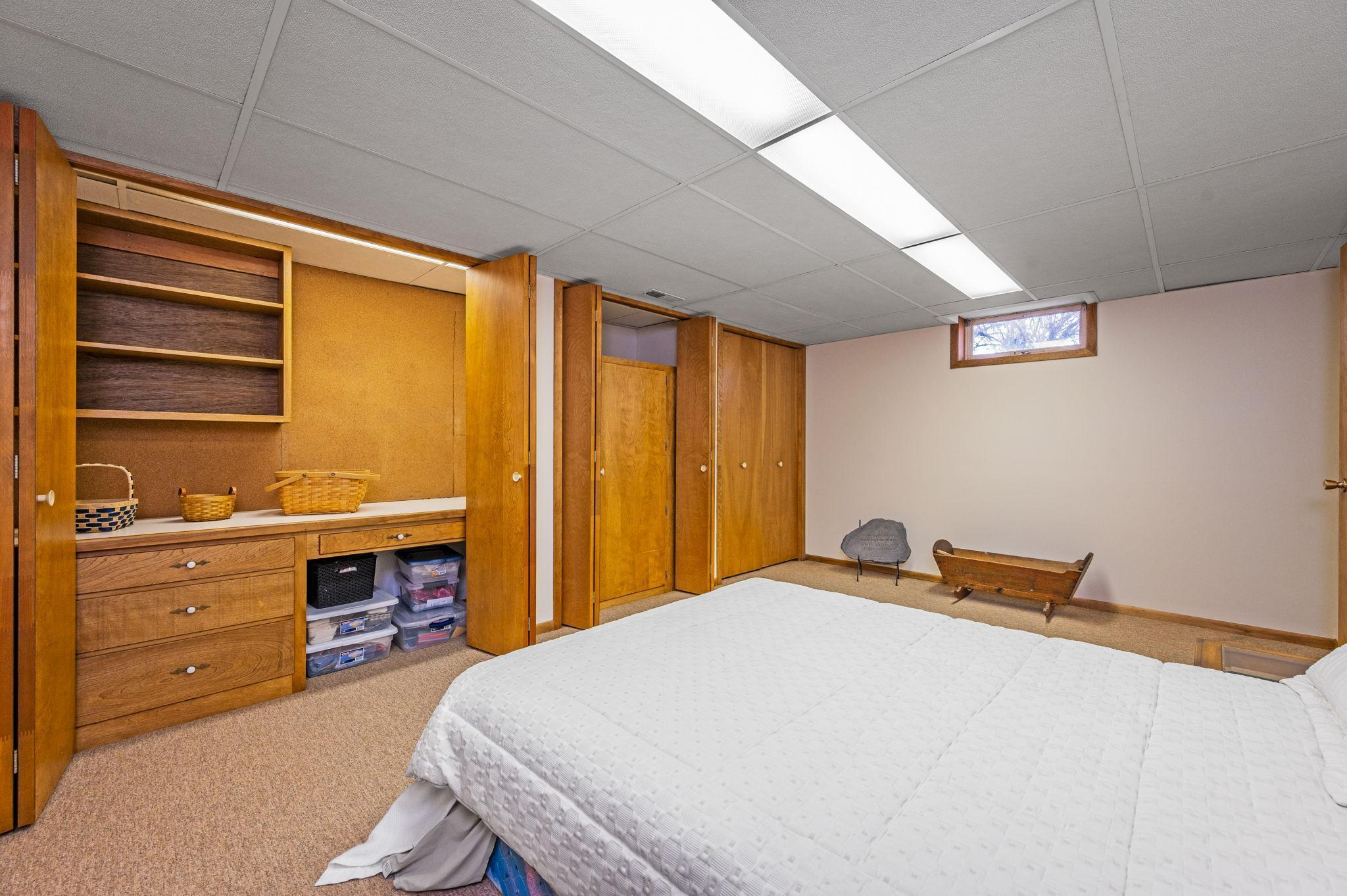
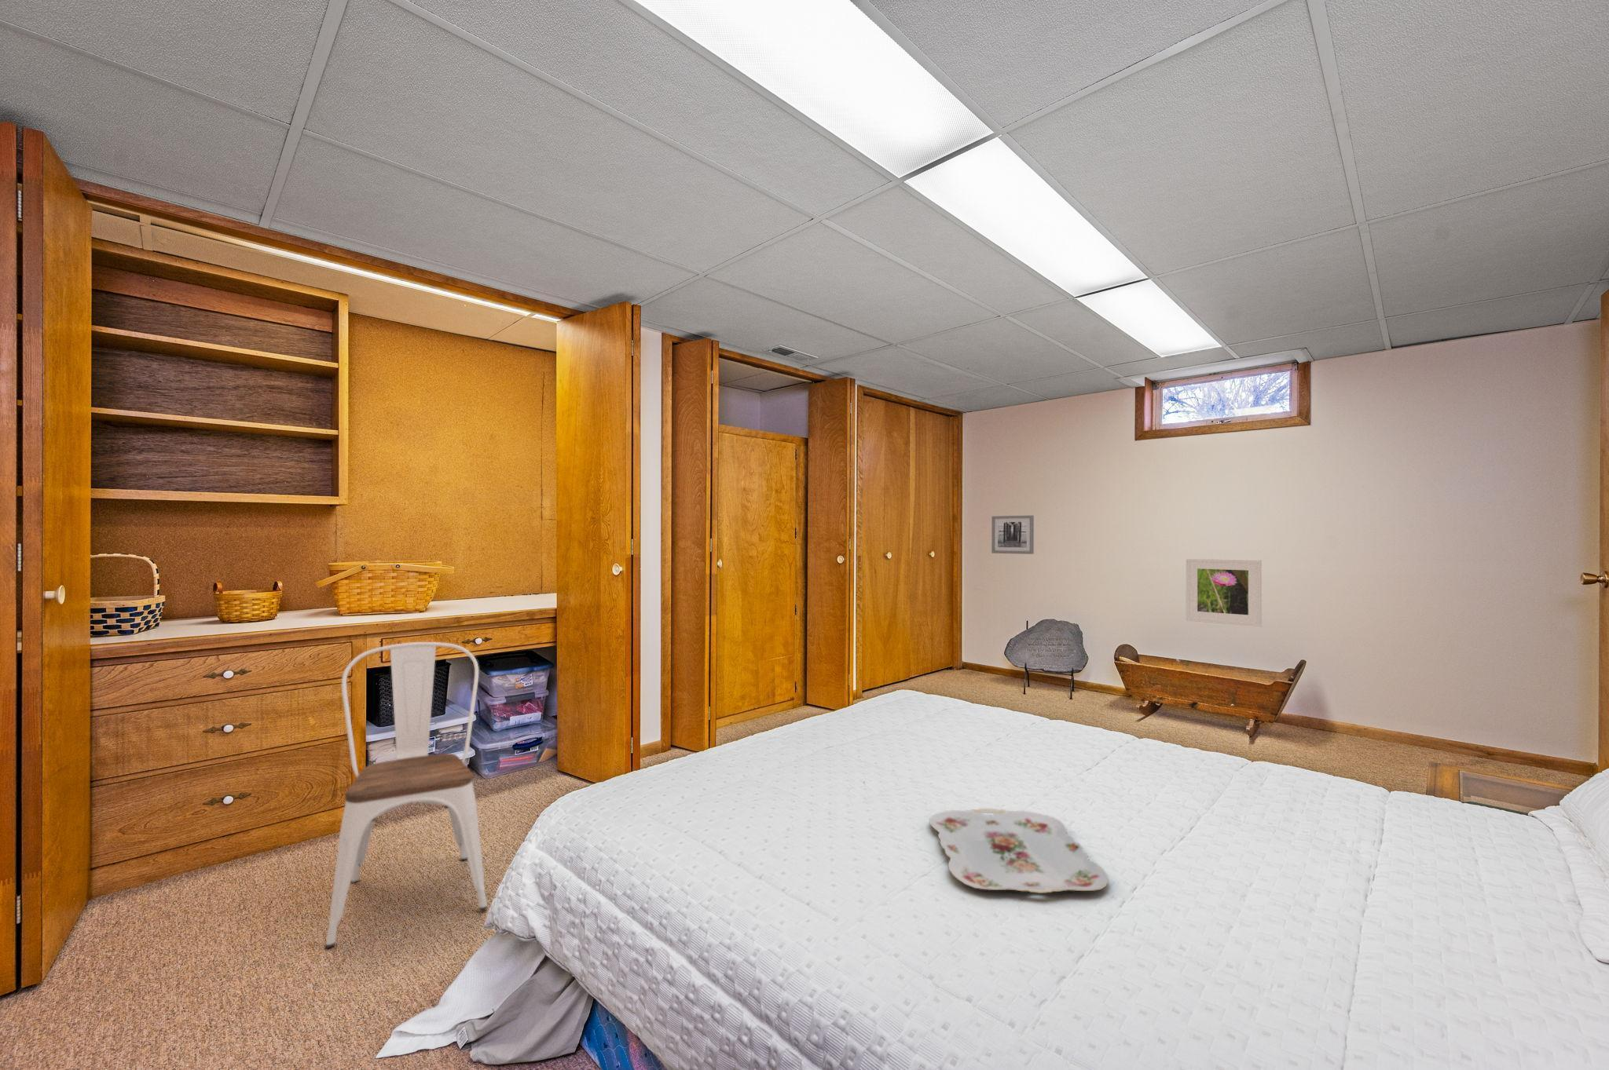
+ wall art [990,515,1034,555]
+ serving tray [928,807,1110,894]
+ chair [325,641,487,949]
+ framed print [1185,558,1263,627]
